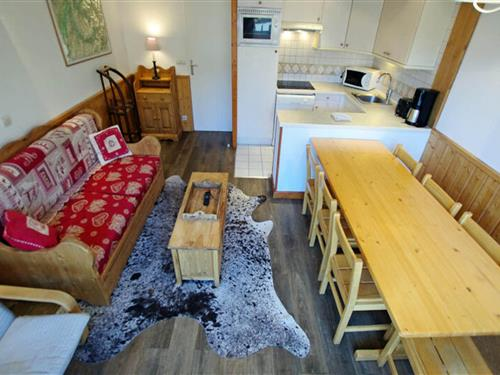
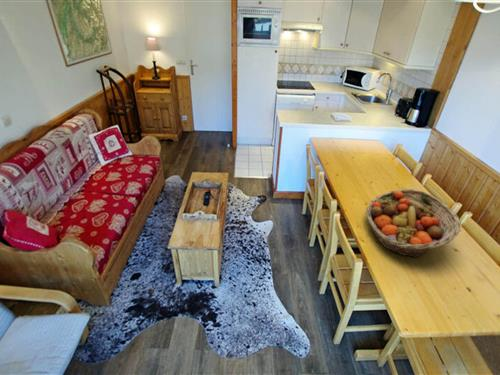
+ fruit basket [365,188,462,259]
